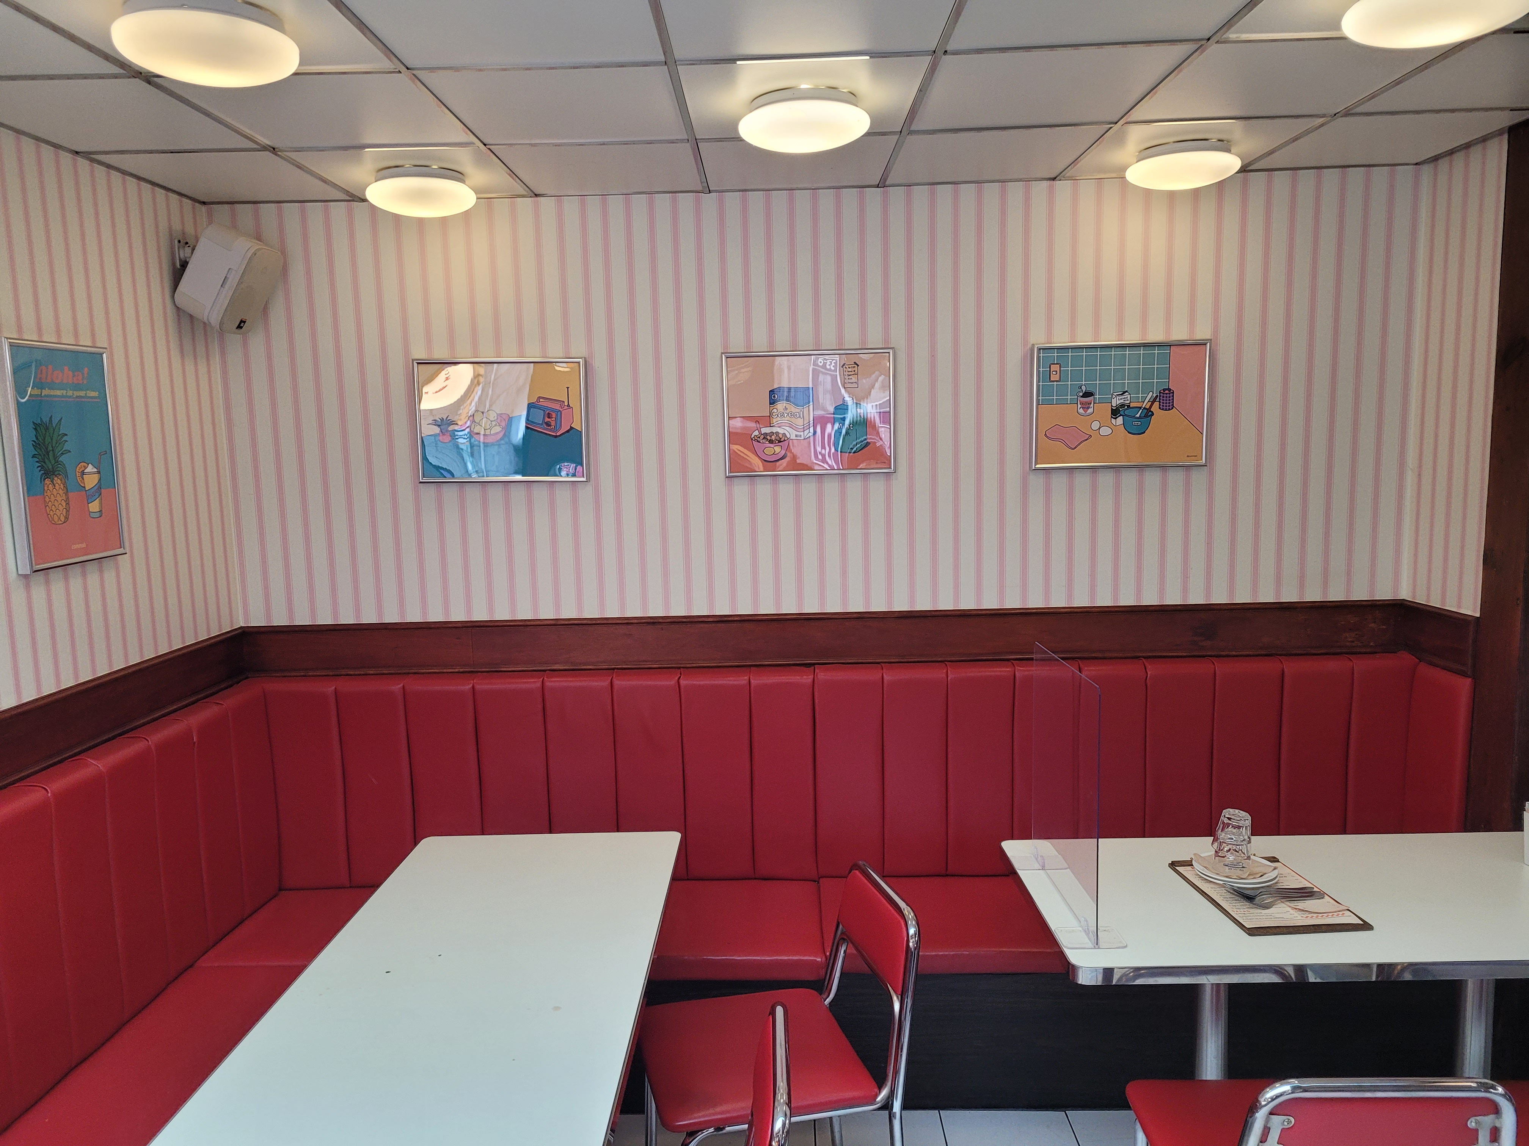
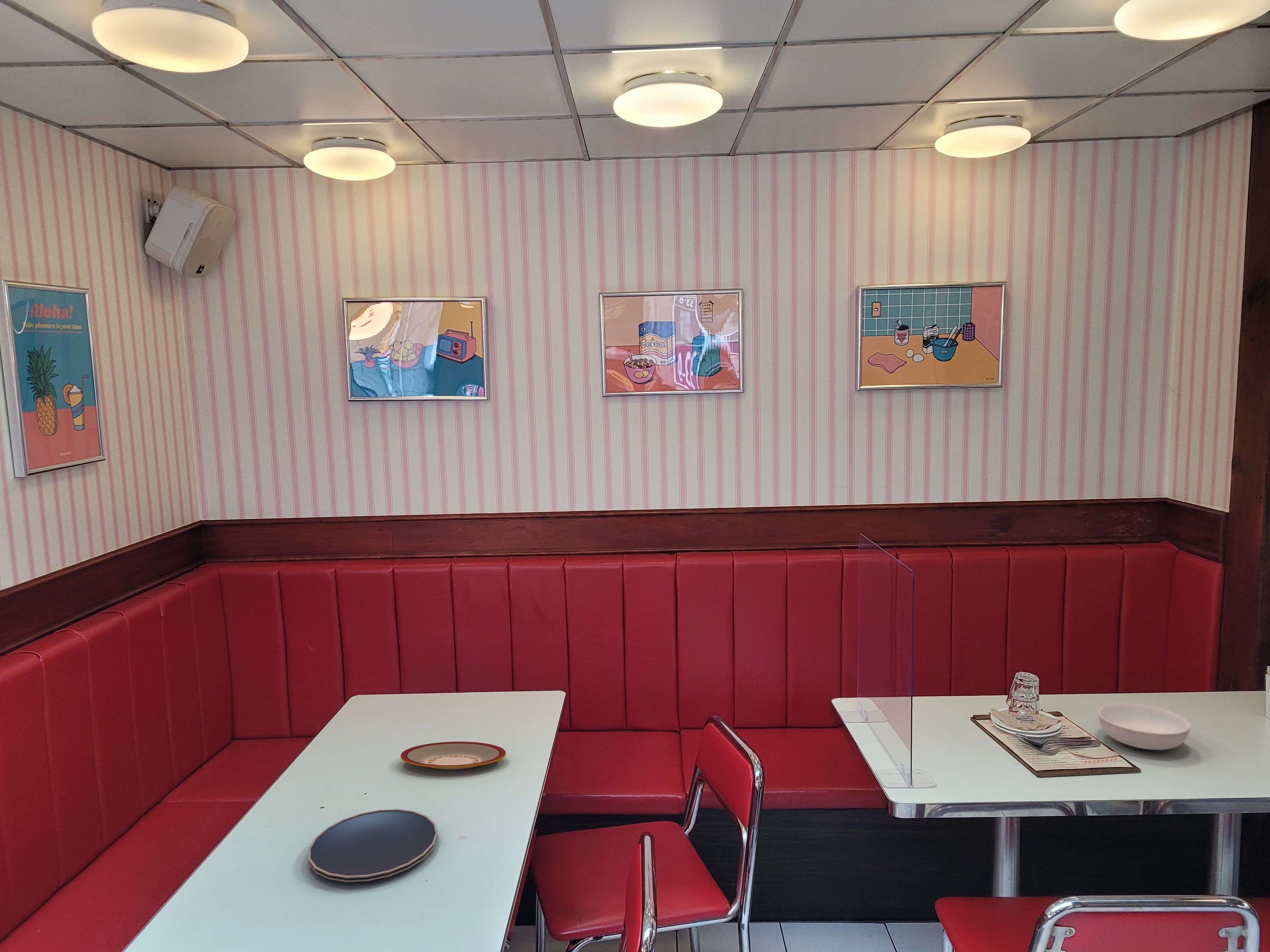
+ plate [400,741,506,770]
+ plate [308,809,438,882]
+ serving bowl [1097,703,1191,750]
